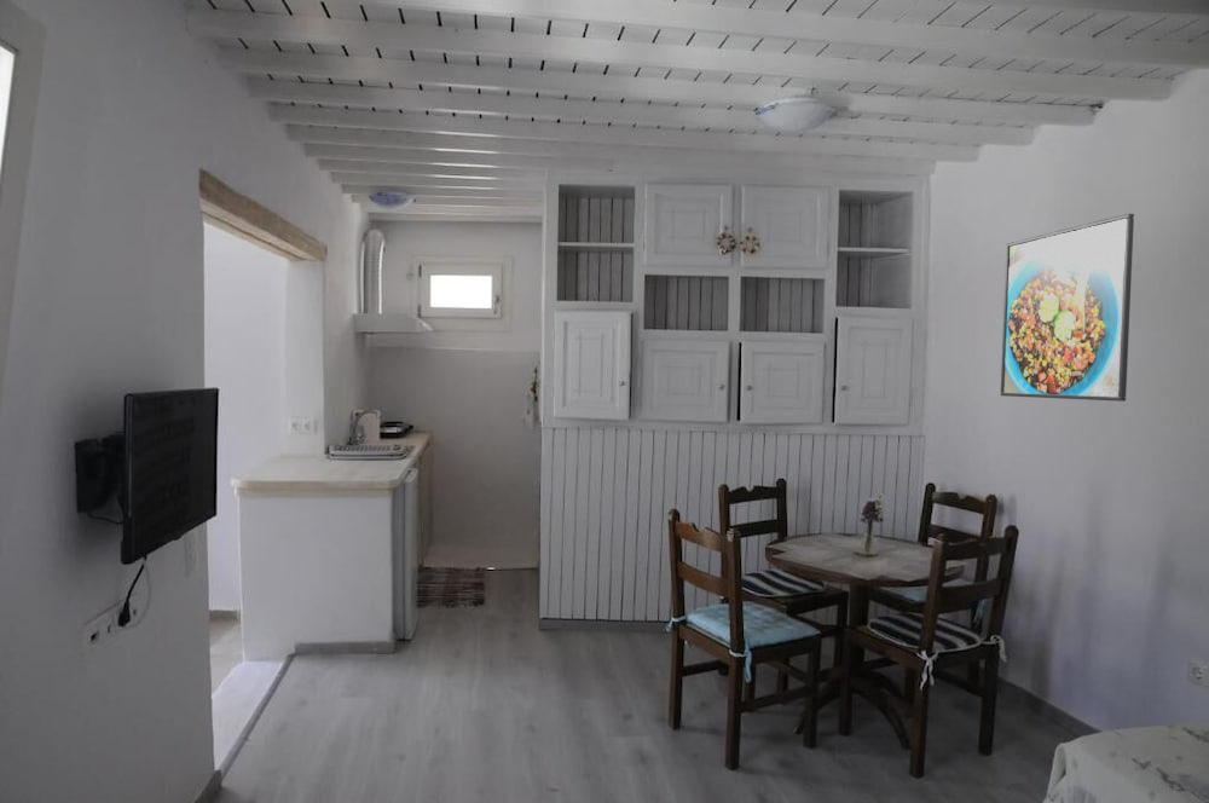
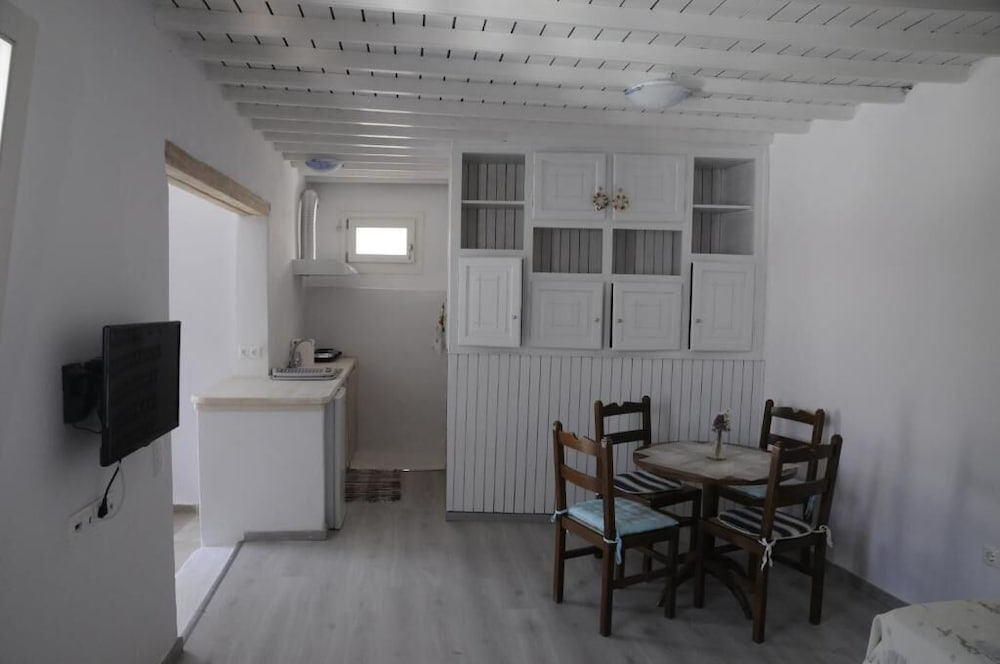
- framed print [1000,213,1135,403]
